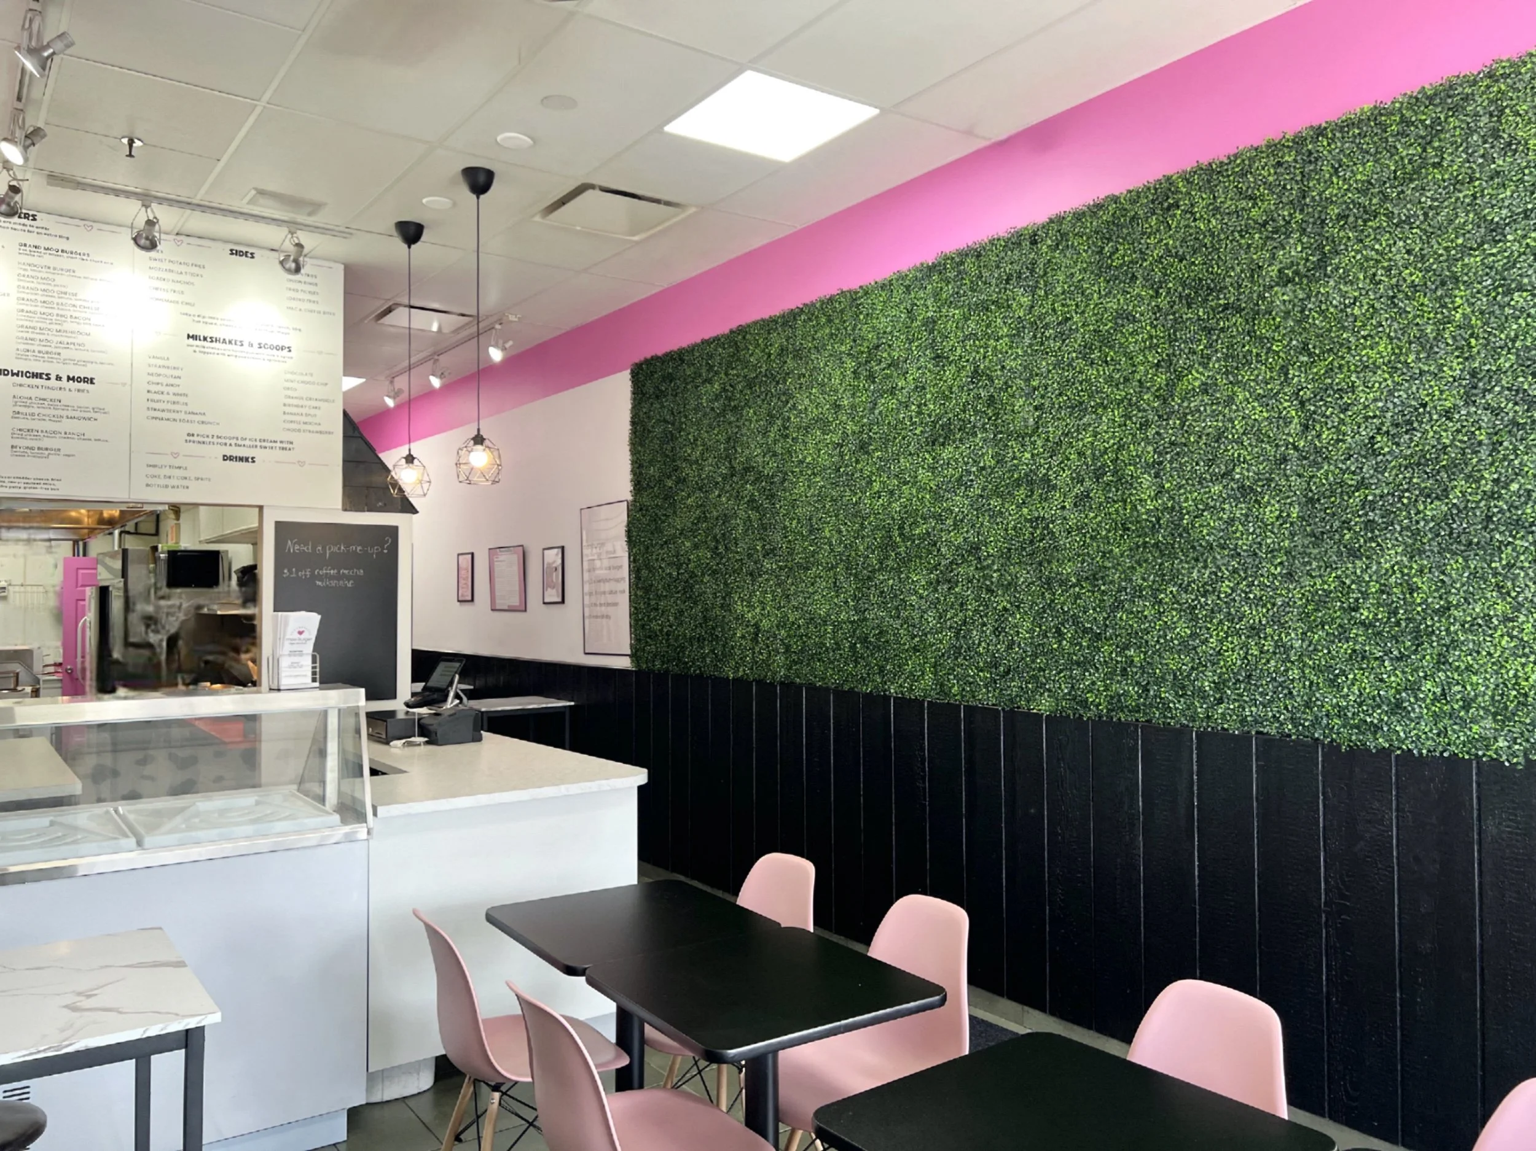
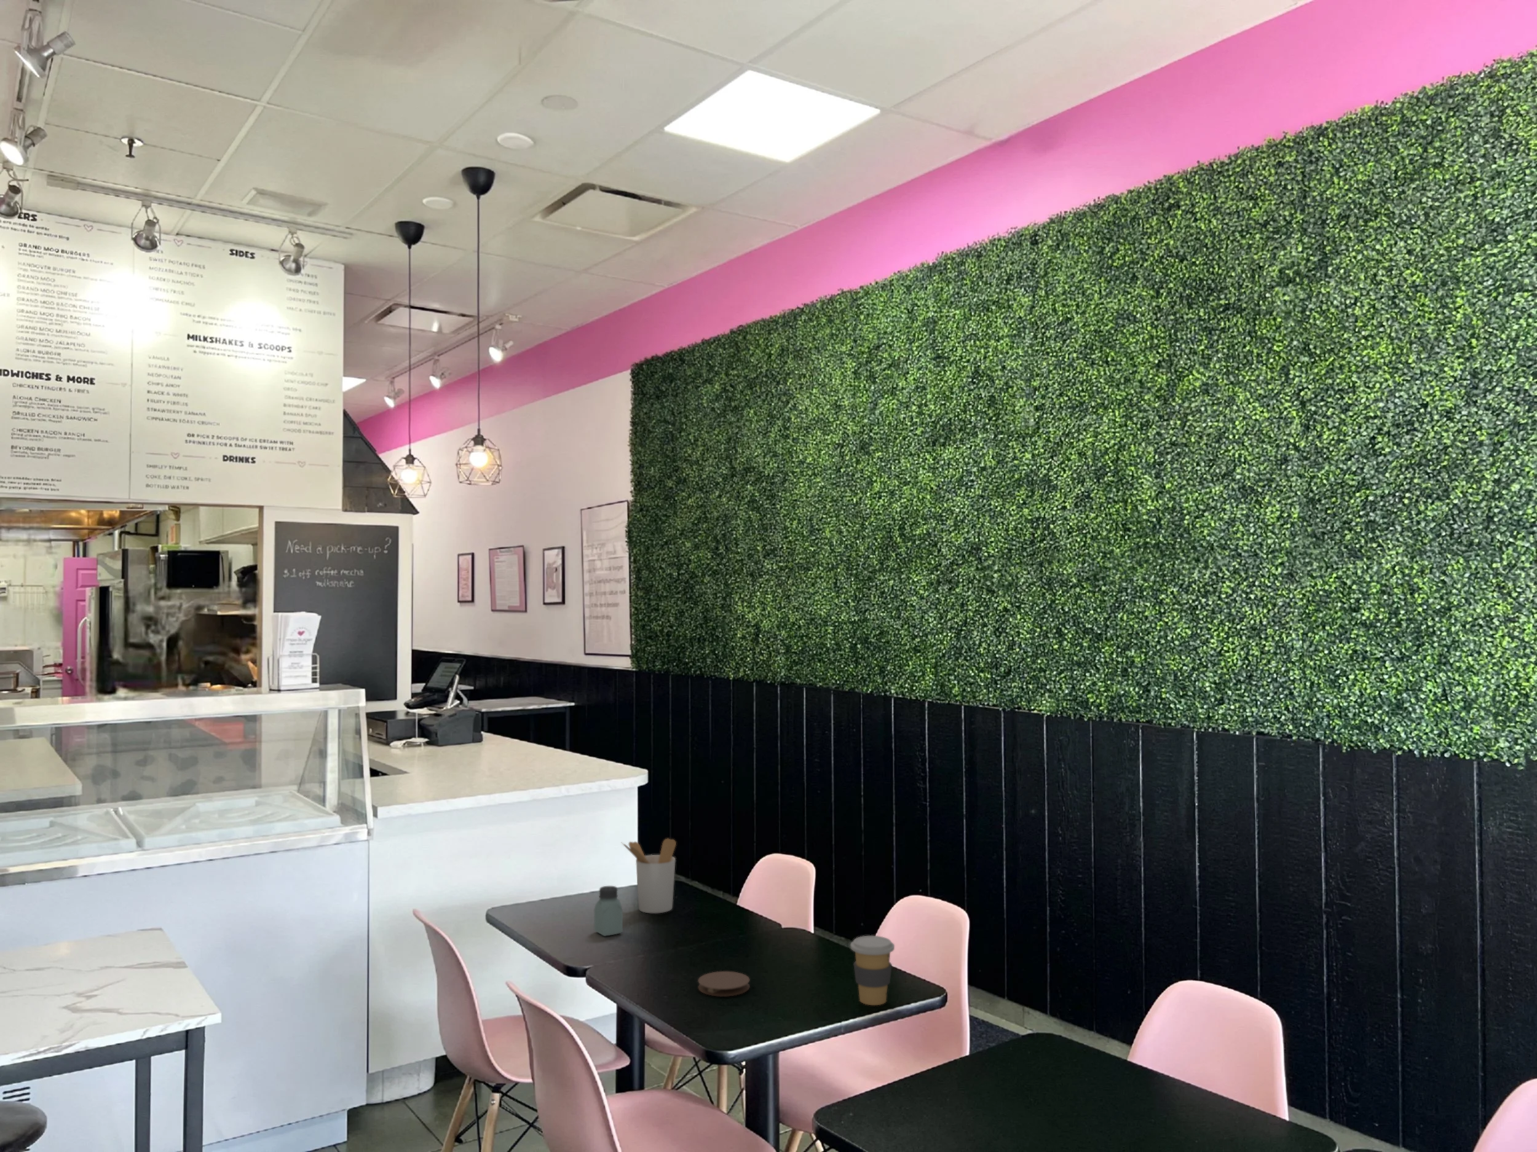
+ coffee cup [850,935,896,1006]
+ saltshaker [594,886,623,937]
+ utensil holder [621,839,677,915]
+ coaster [697,970,750,997]
